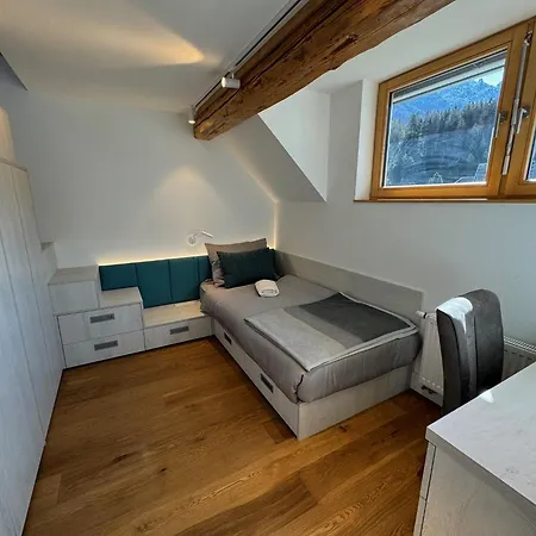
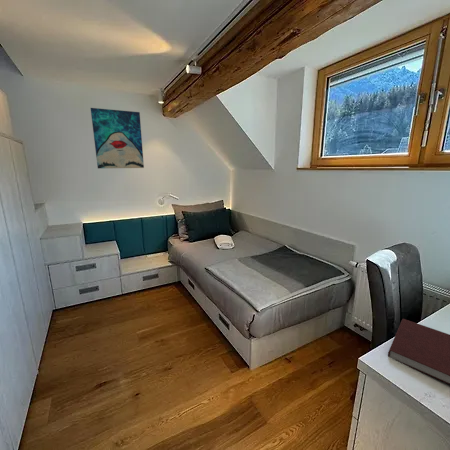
+ wall art [90,107,145,169]
+ notebook [387,318,450,385]
